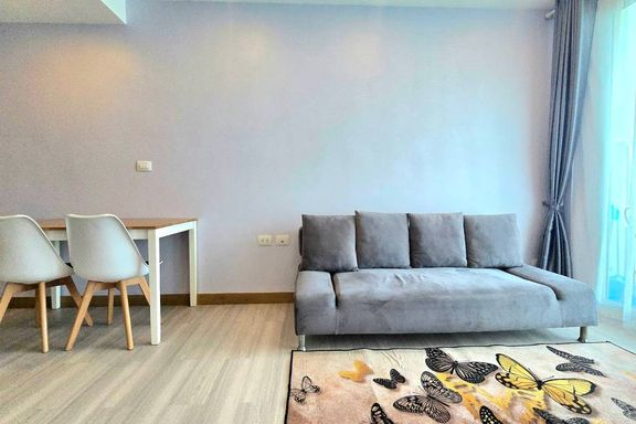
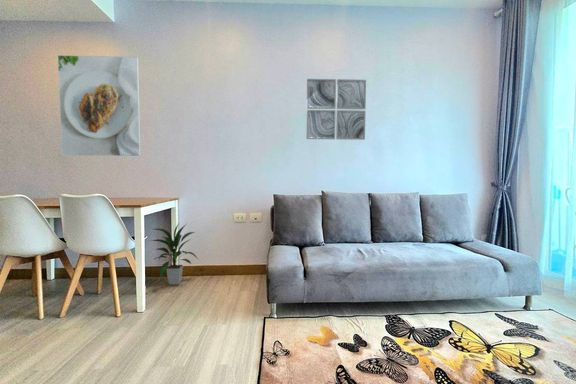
+ indoor plant [148,223,198,286]
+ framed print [57,54,142,157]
+ wall art [305,78,367,141]
